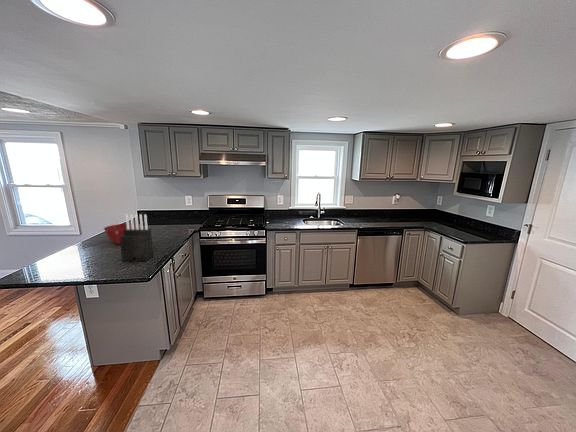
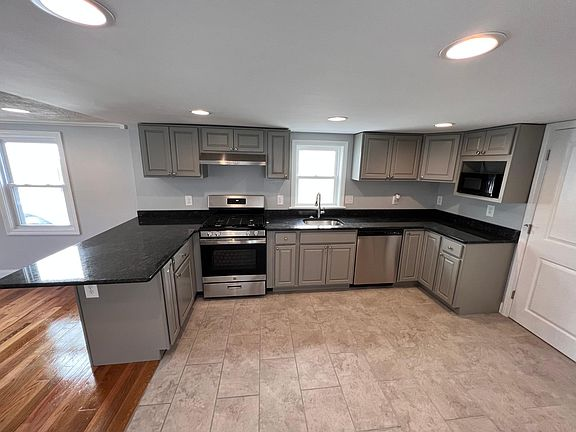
- mixing bowl [103,222,141,245]
- knife block [120,213,154,263]
